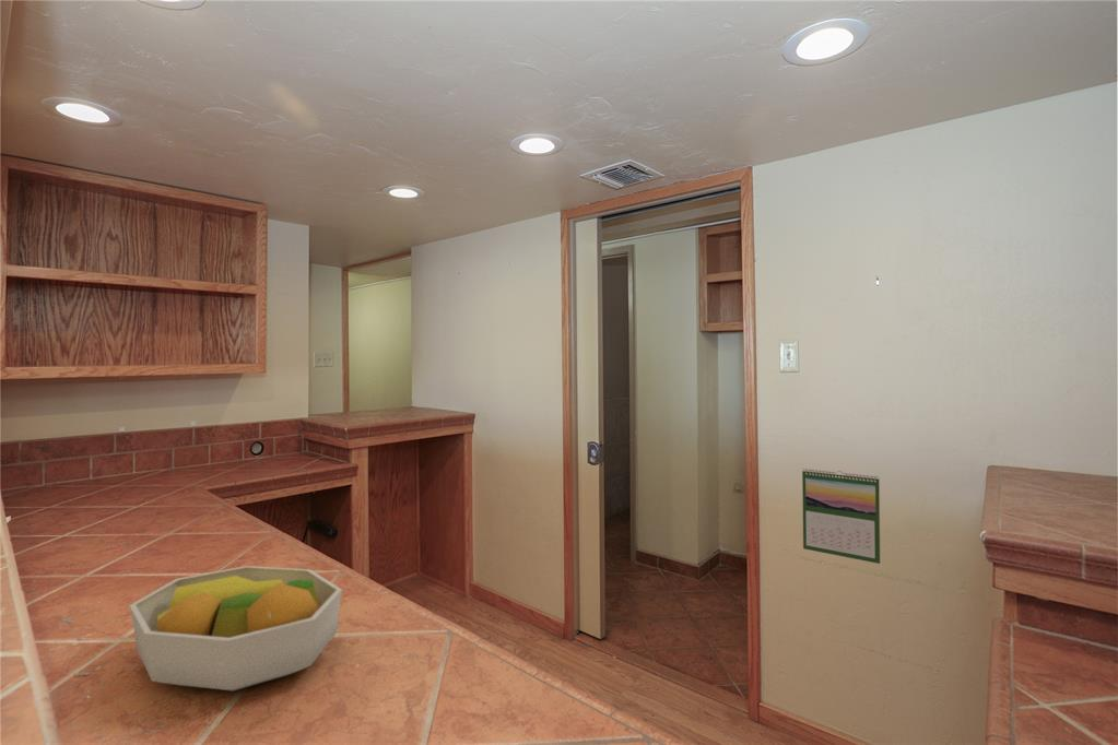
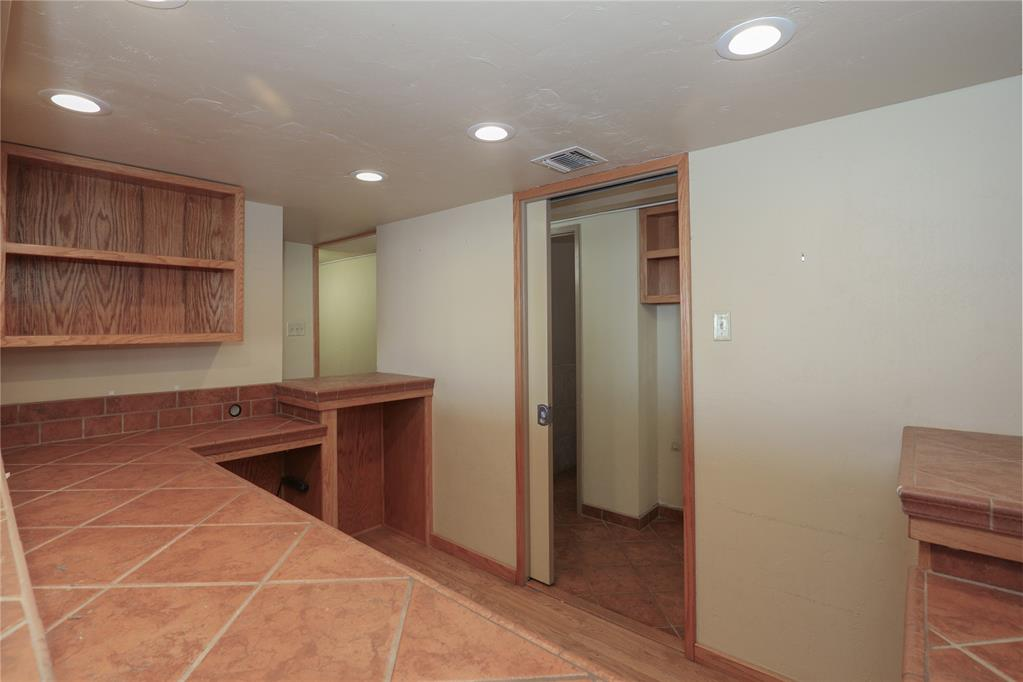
- calendar [801,468,881,565]
- fruit bowl [129,565,343,693]
